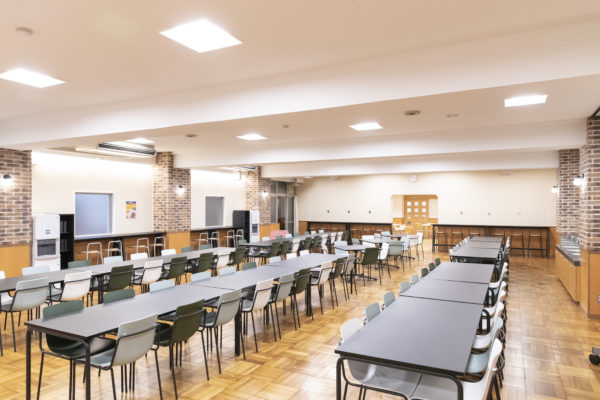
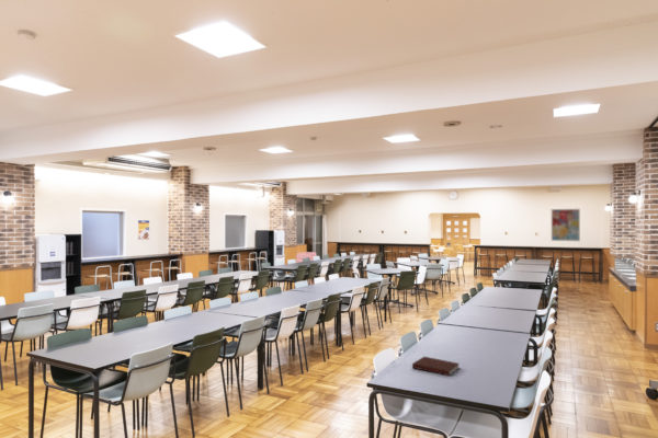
+ notebook [411,356,461,378]
+ wall art [551,208,581,242]
